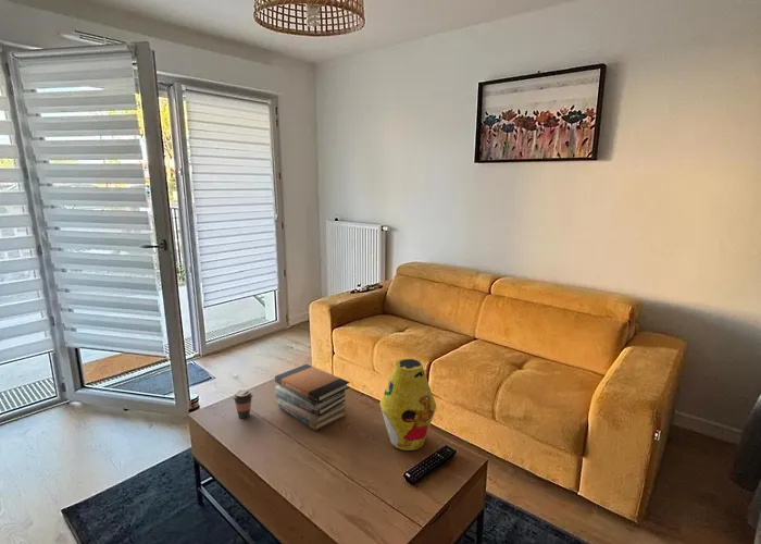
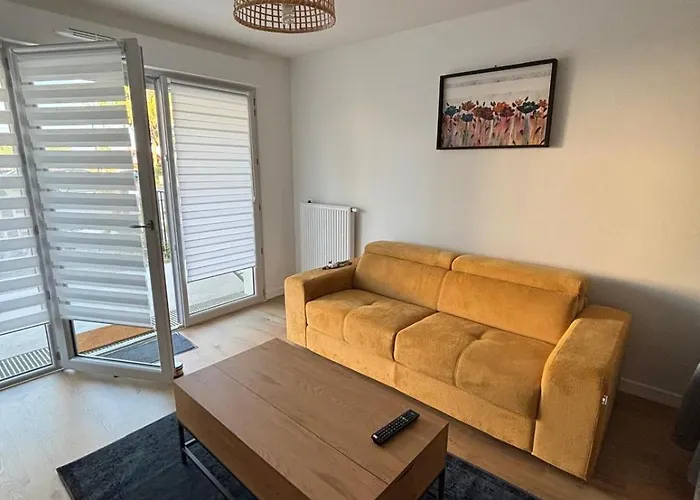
- coffee cup [232,388,254,419]
- vase [379,358,437,452]
- book stack [274,363,350,432]
